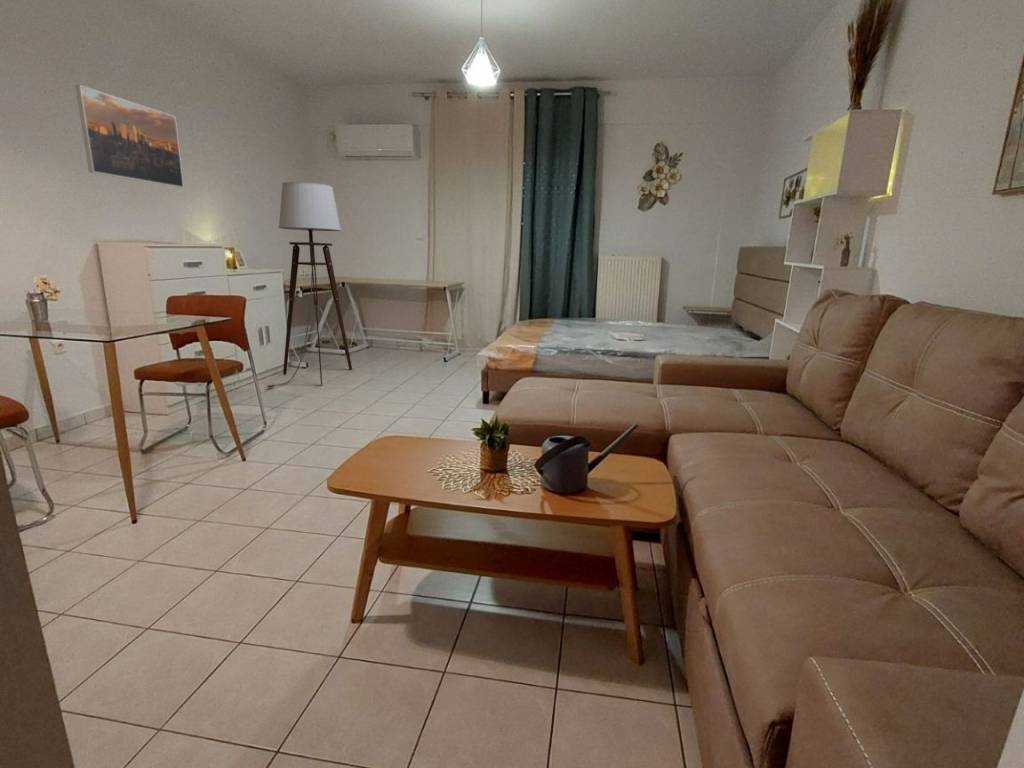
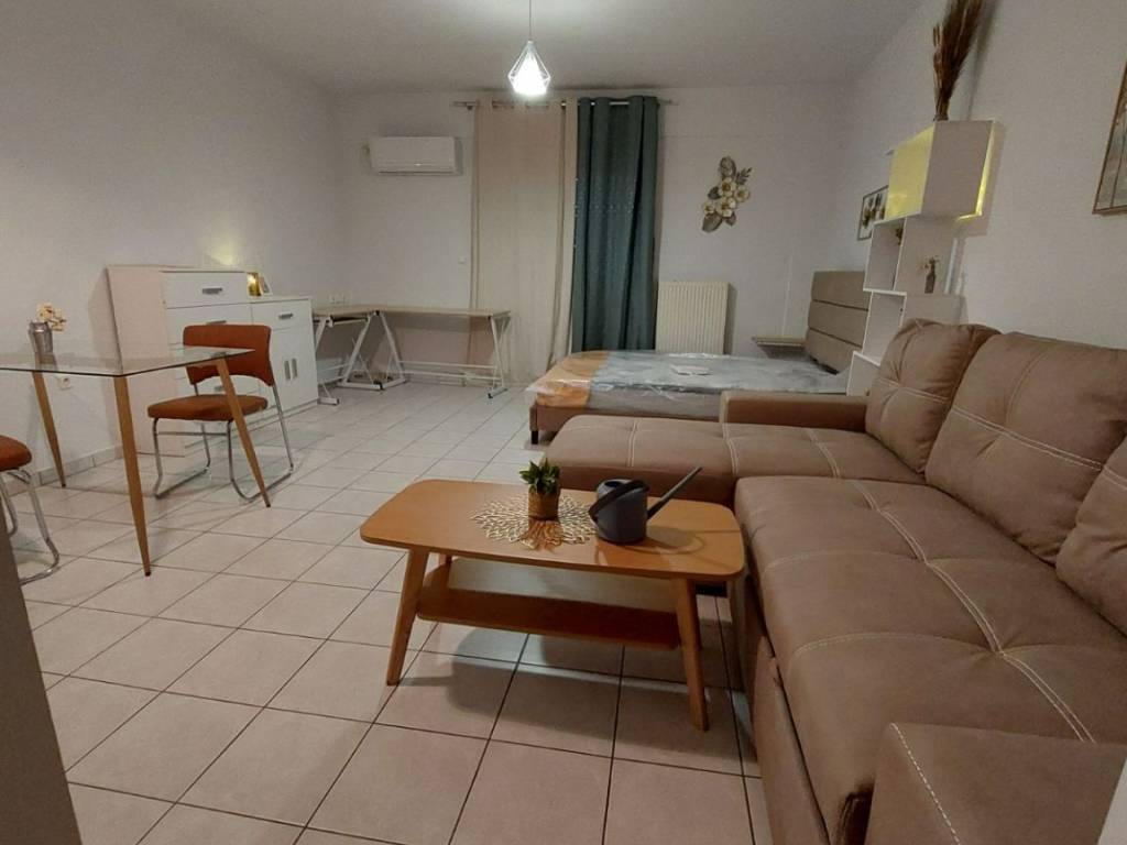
- floor lamp [264,181,353,389]
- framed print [74,84,185,189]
